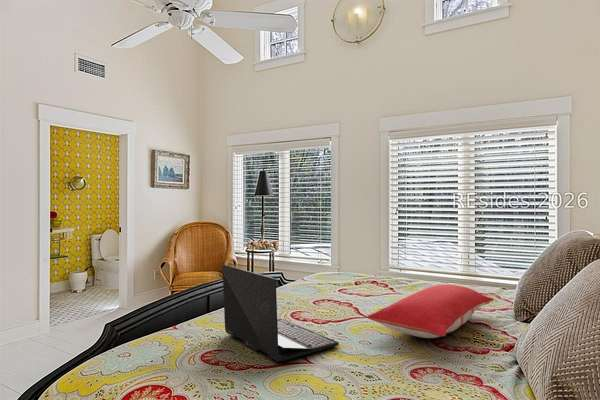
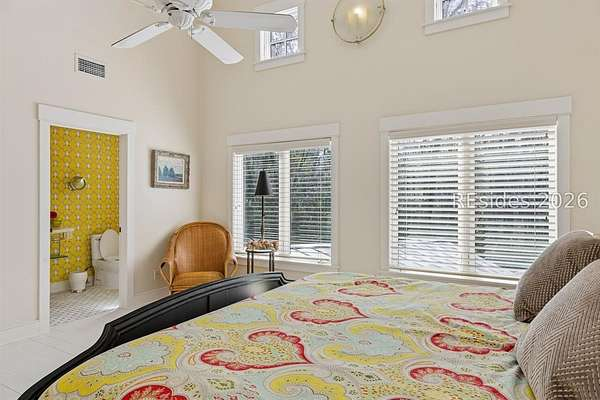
- laptop [221,264,340,363]
- pillow [366,283,495,339]
